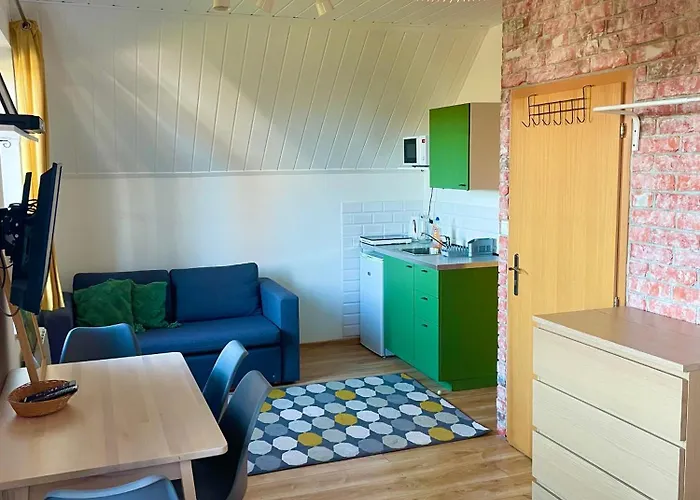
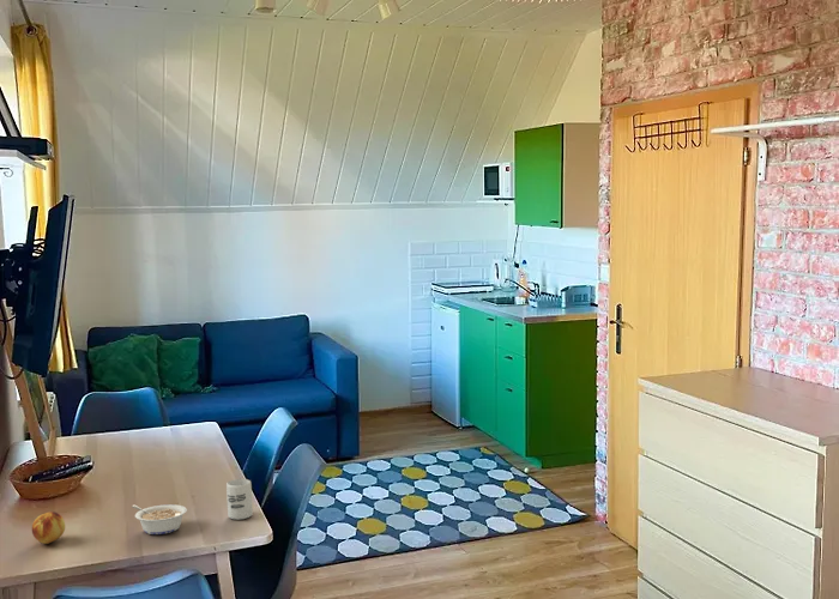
+ legume [131,503,188,536]
+ fruit [31,510,66,545]
+ cup [225,478,254,521]
